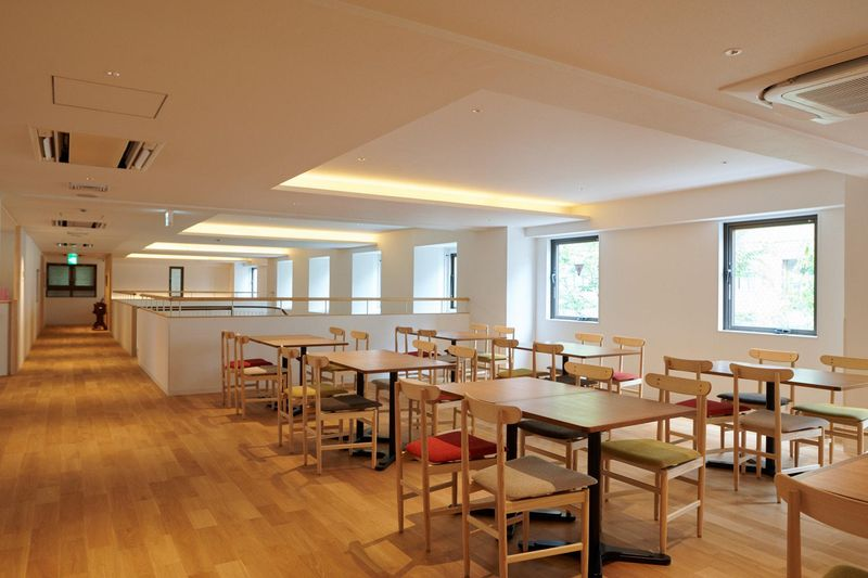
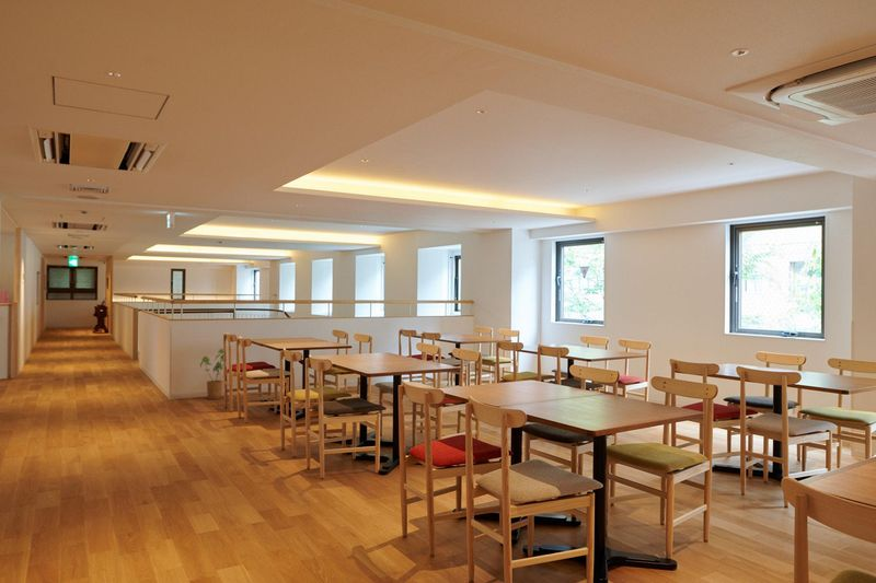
+ house plant [199,348,229,400]
